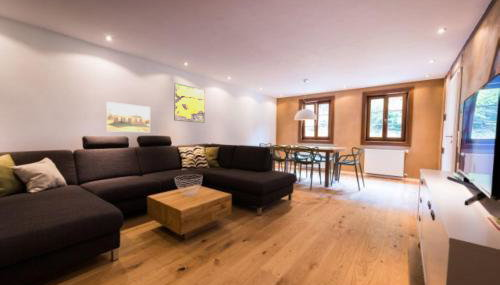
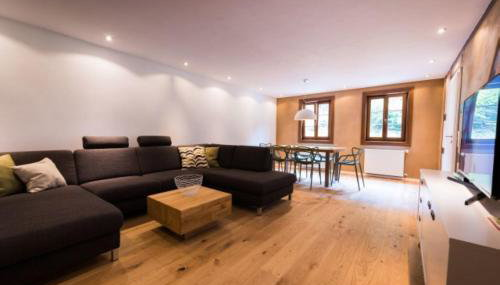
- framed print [173,82,206,124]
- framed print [105,101,151,133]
